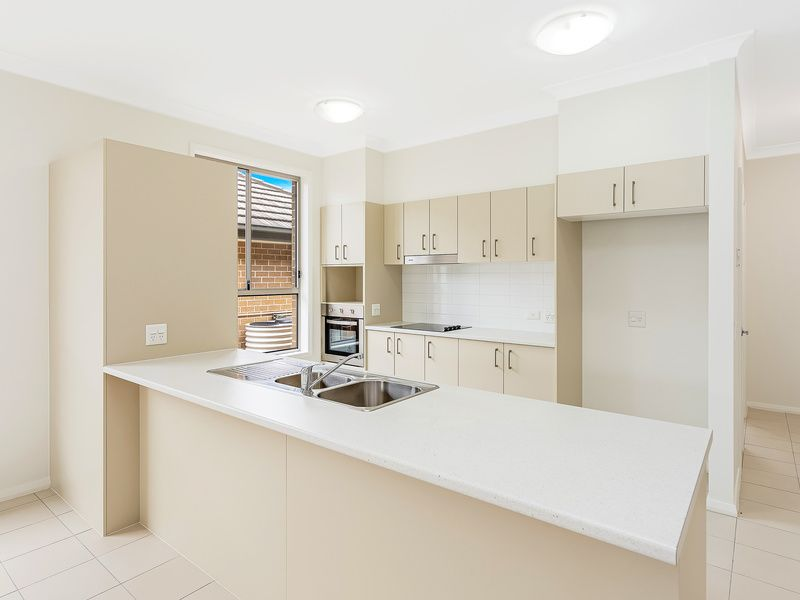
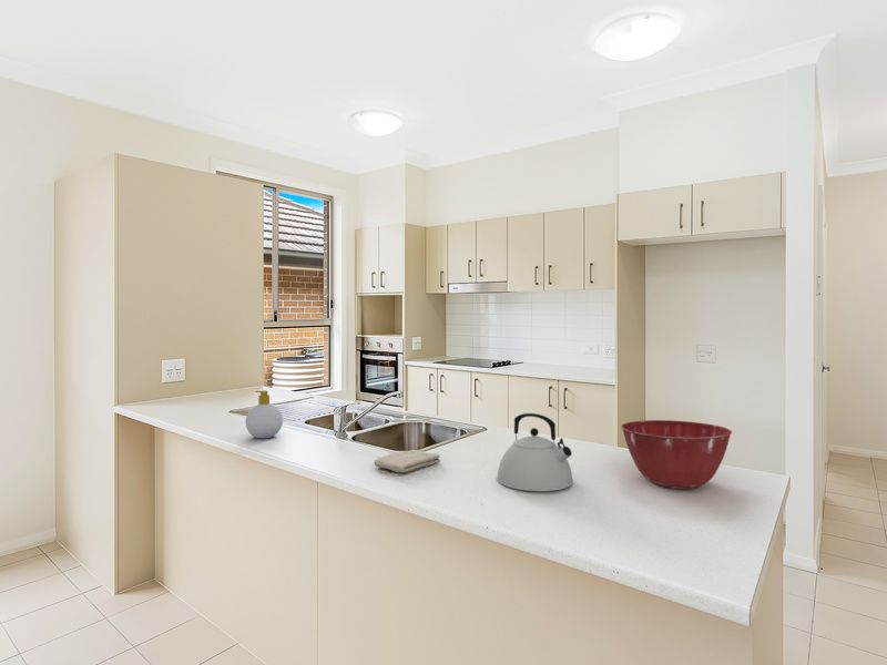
+ kettle [496,412,574,492]
+ washcloth [373,449,441,473]
+ soap bottle [245,390,284,439]
+ mixing bowl [620,419,733,490]
